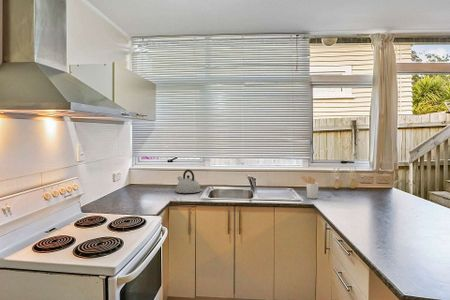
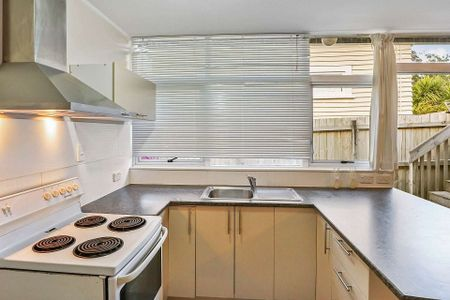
- kettle [175,169,202,194]
- utensil holder [299,175,320,200]
